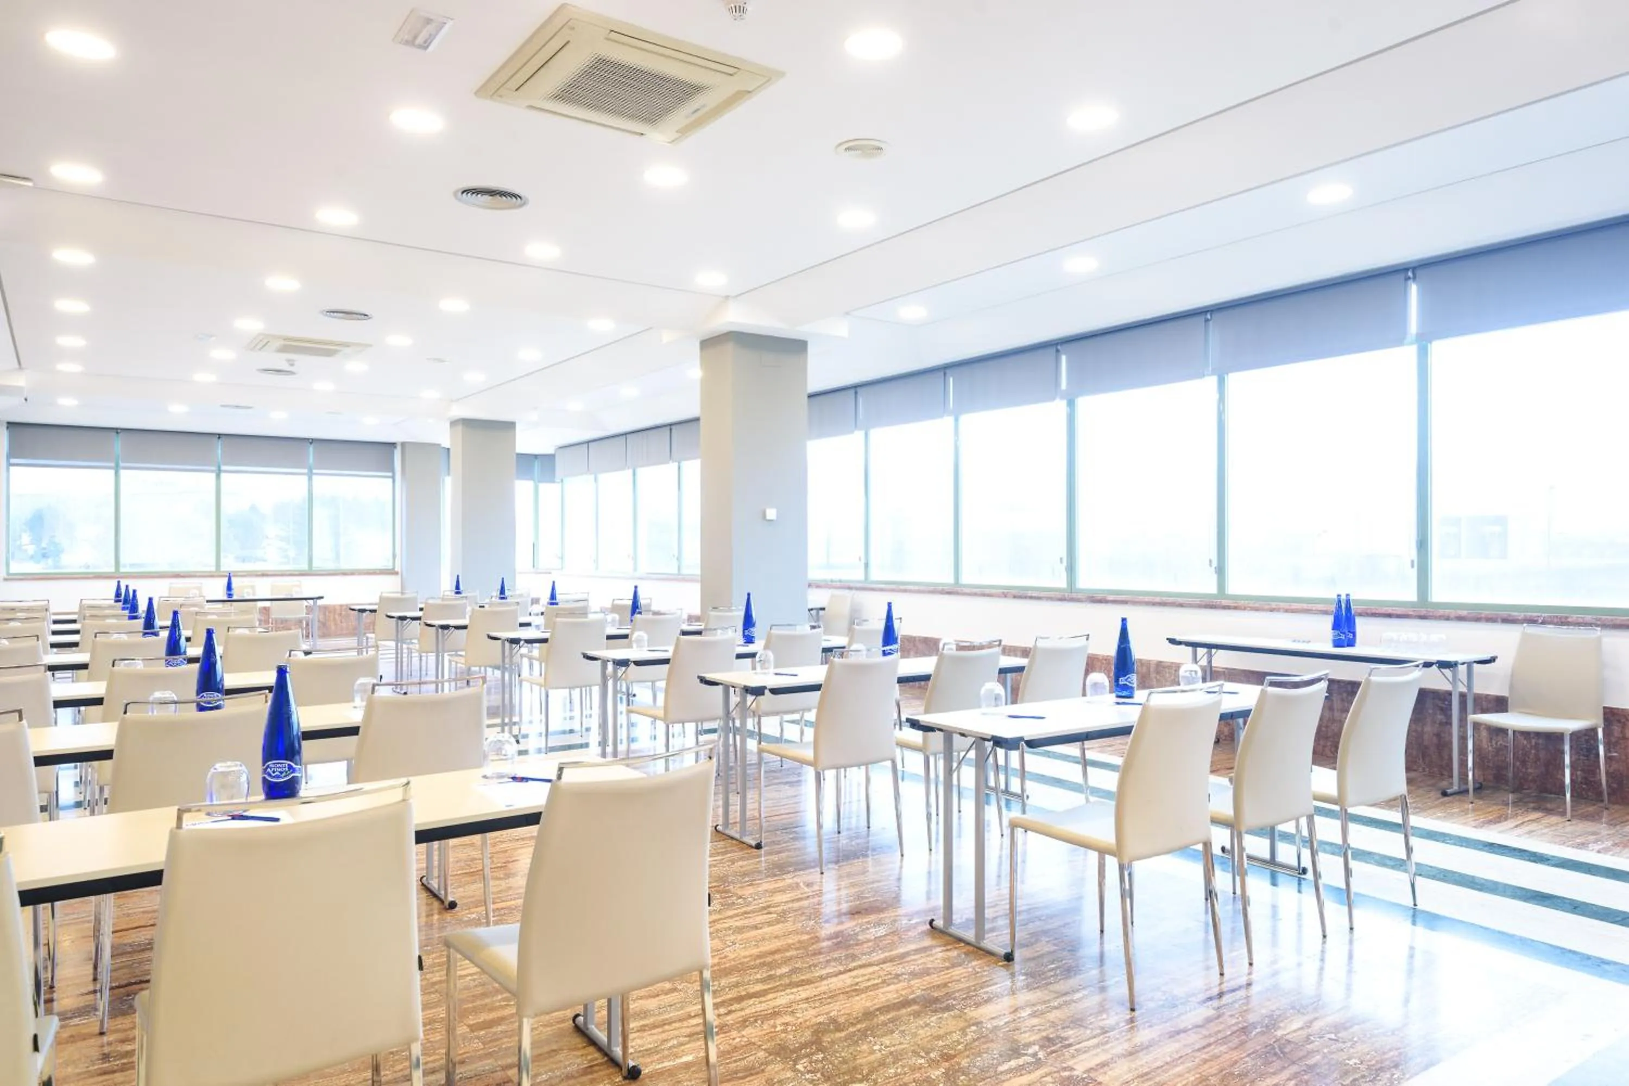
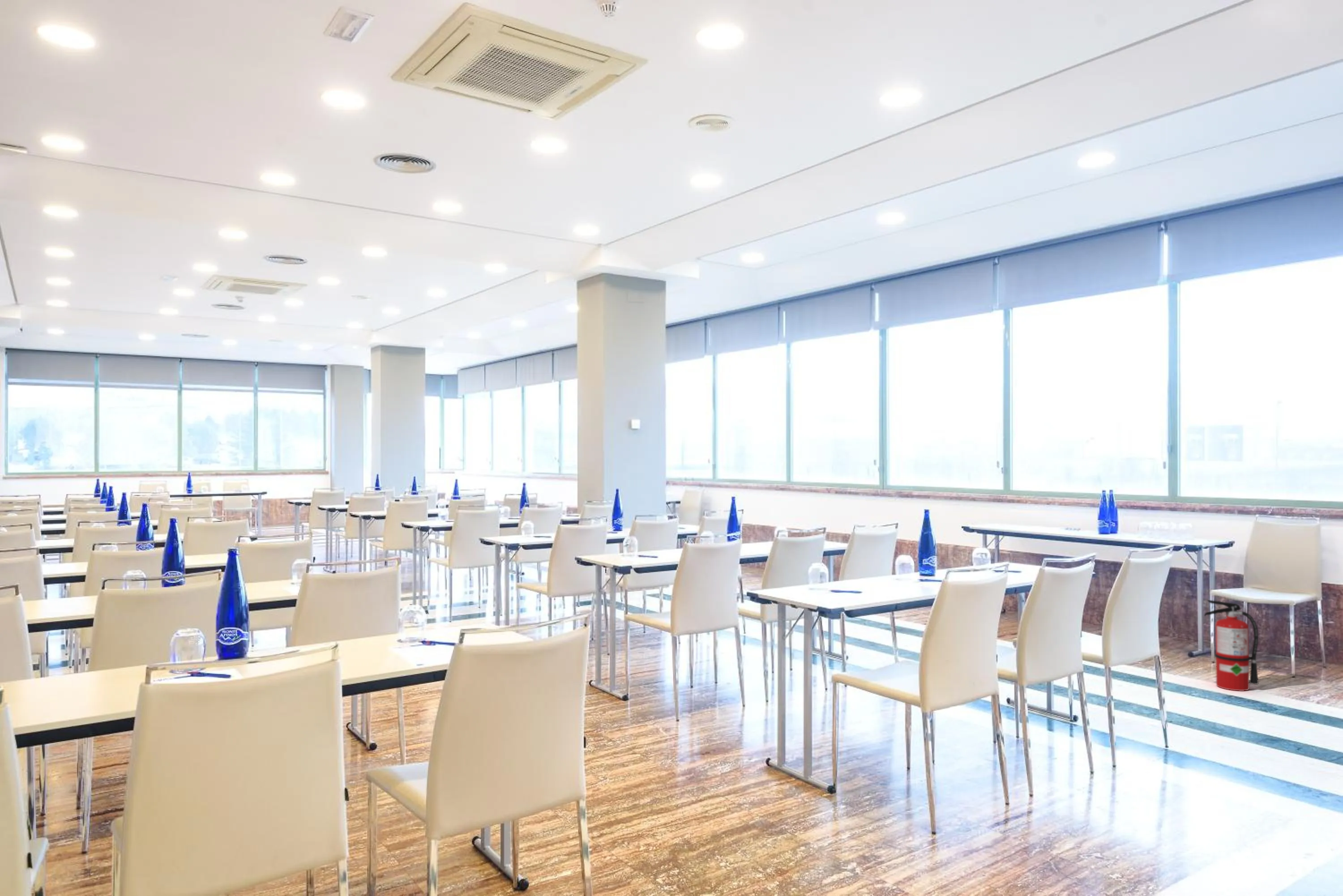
+ fire extinguisher [1204,599,1259,691]
